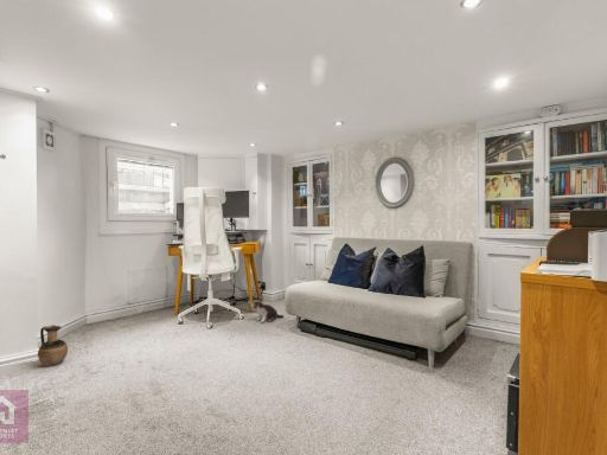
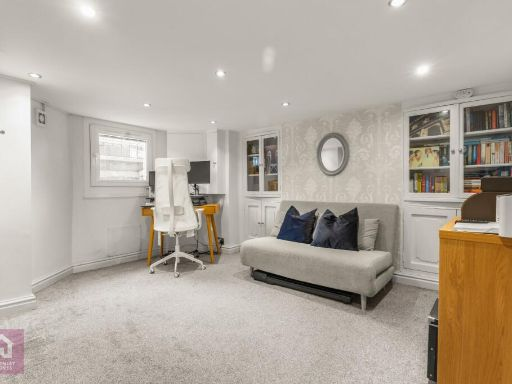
- plush toy [247,299,285,323]
- ceramic jug [37,323,69,367]
